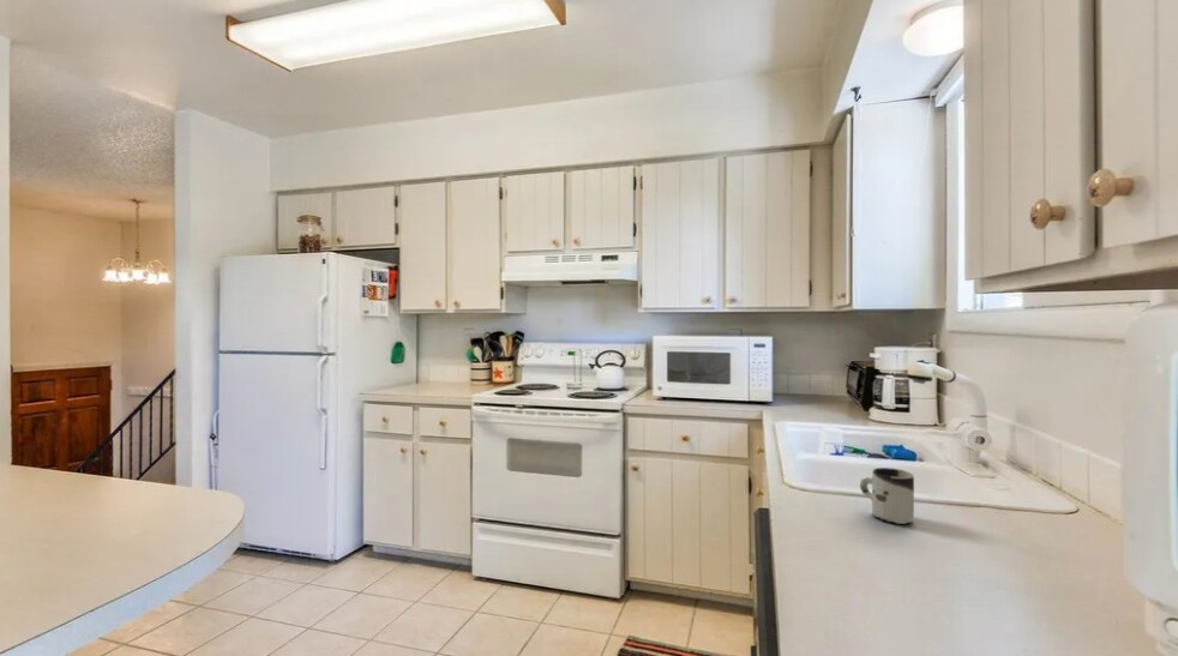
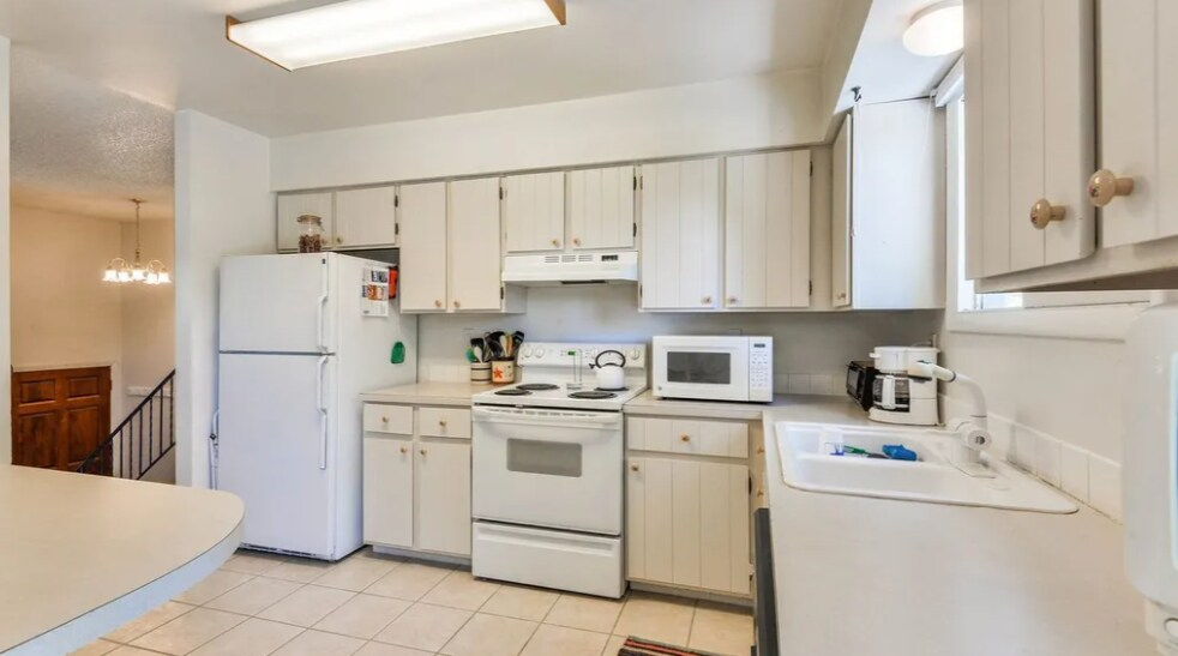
- cup [859,467,915,525]
